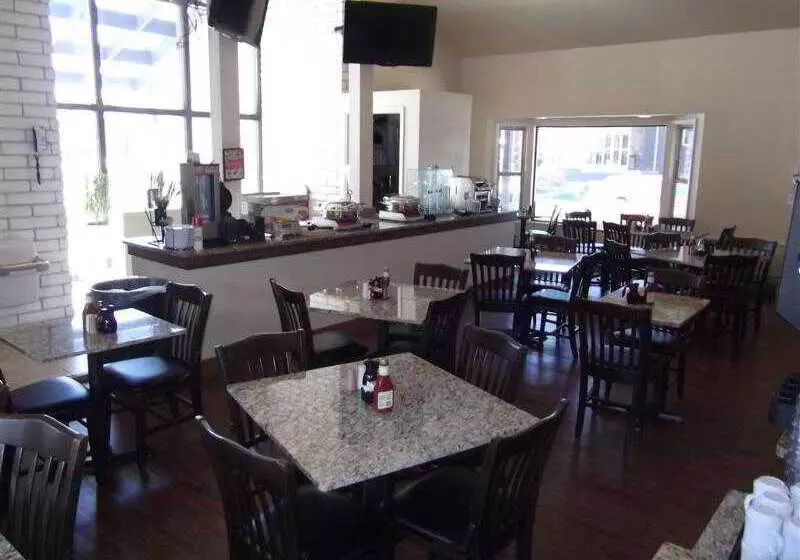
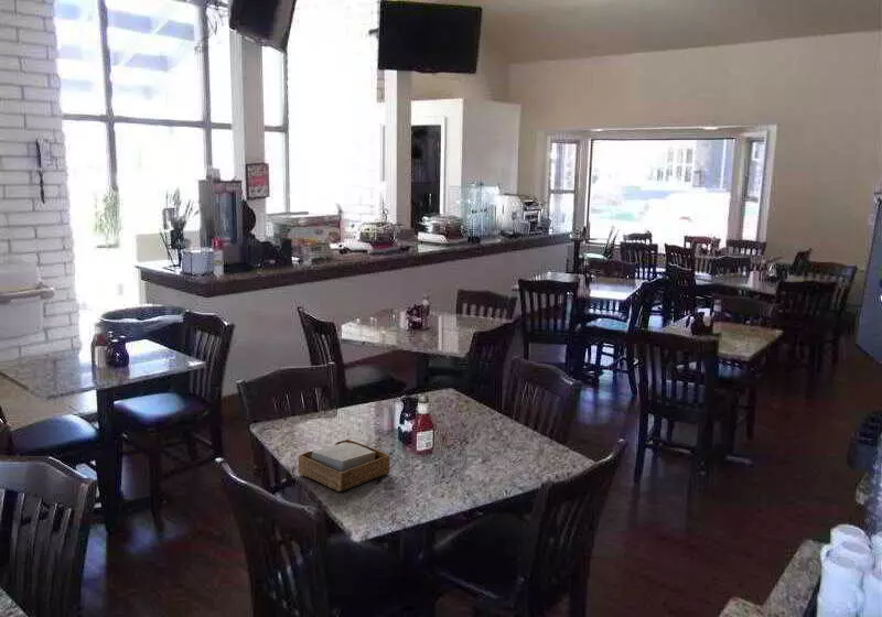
+ napkin holder [297,439,391,492]
